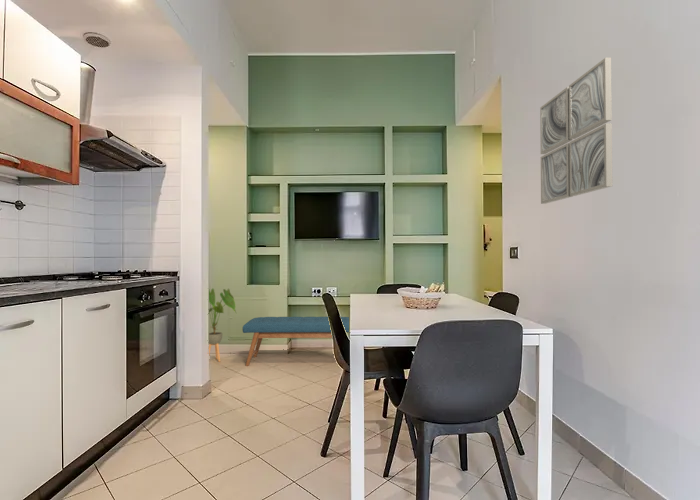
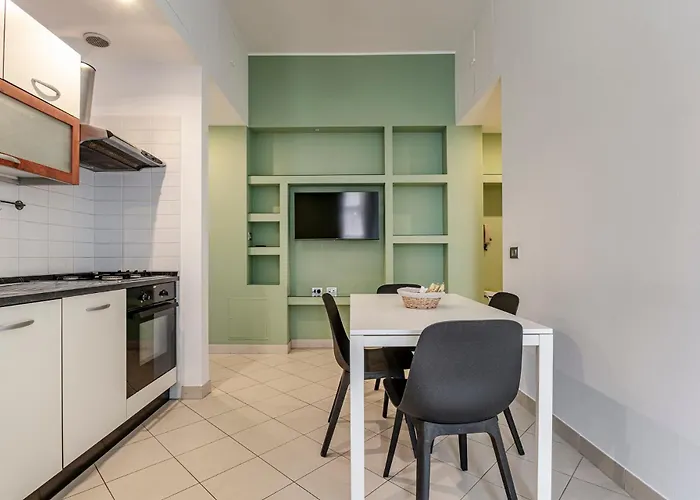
- house plant [208,287,237,363]
- bench [242,316,350,367]
- wall art [539,57,613,205]
